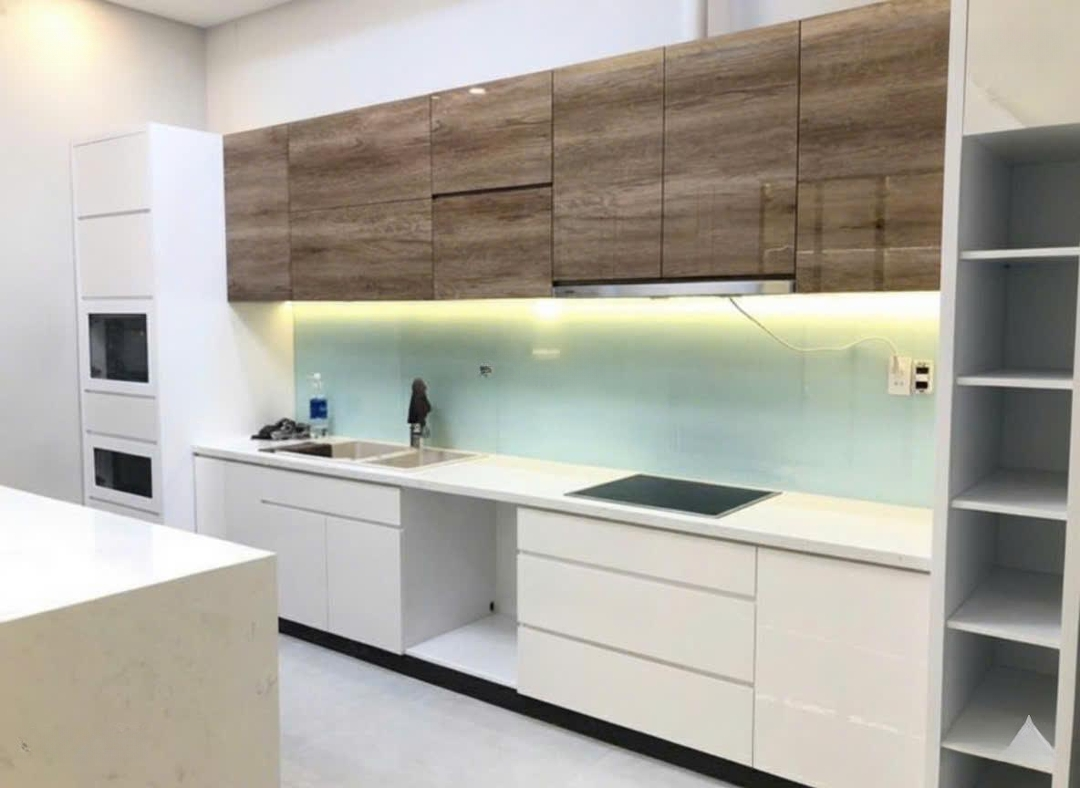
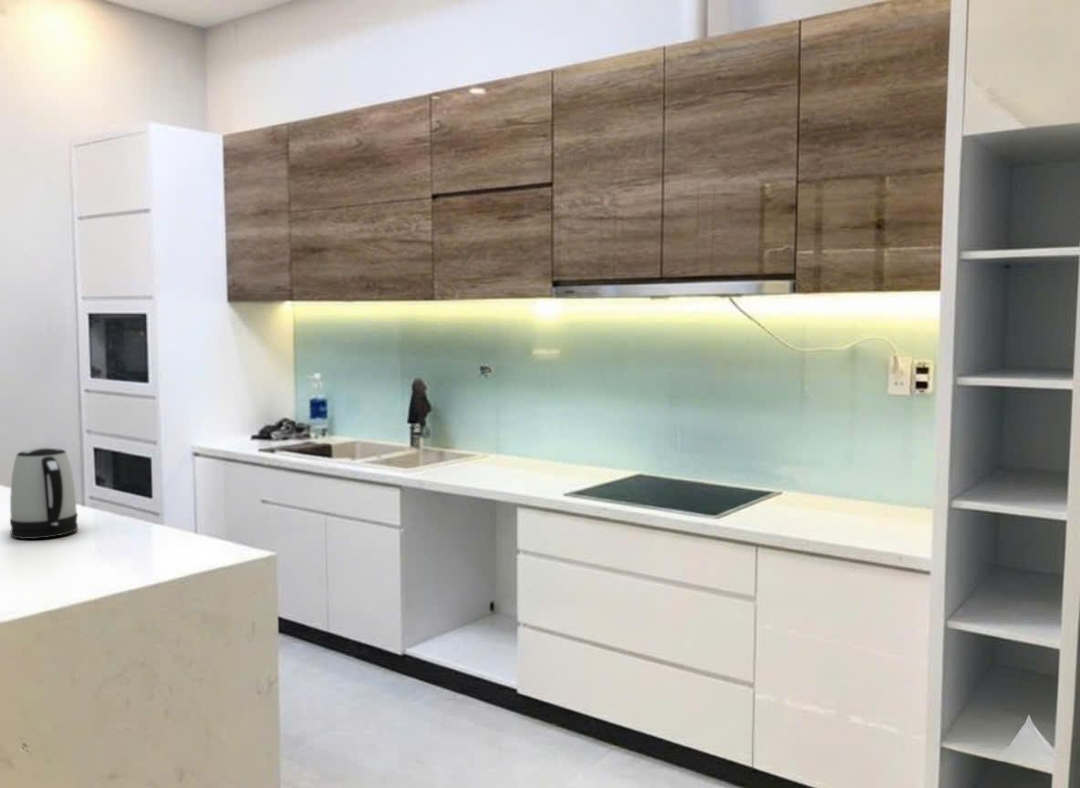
+ kettle [9,446,79,540]
